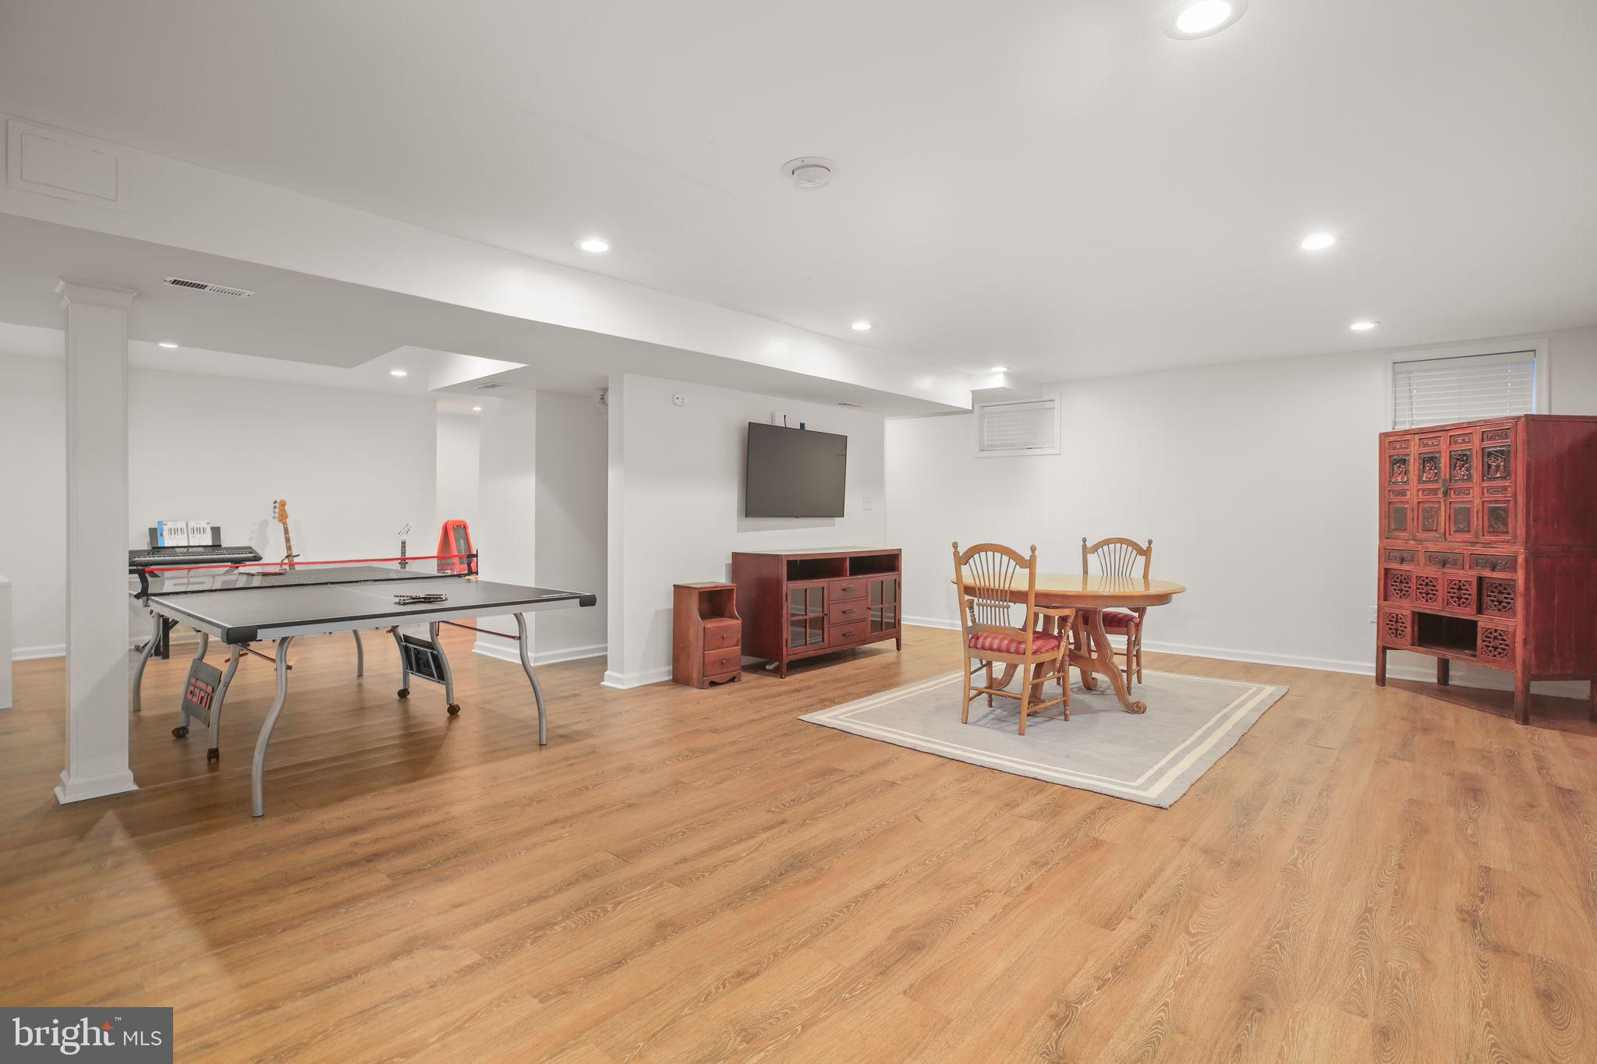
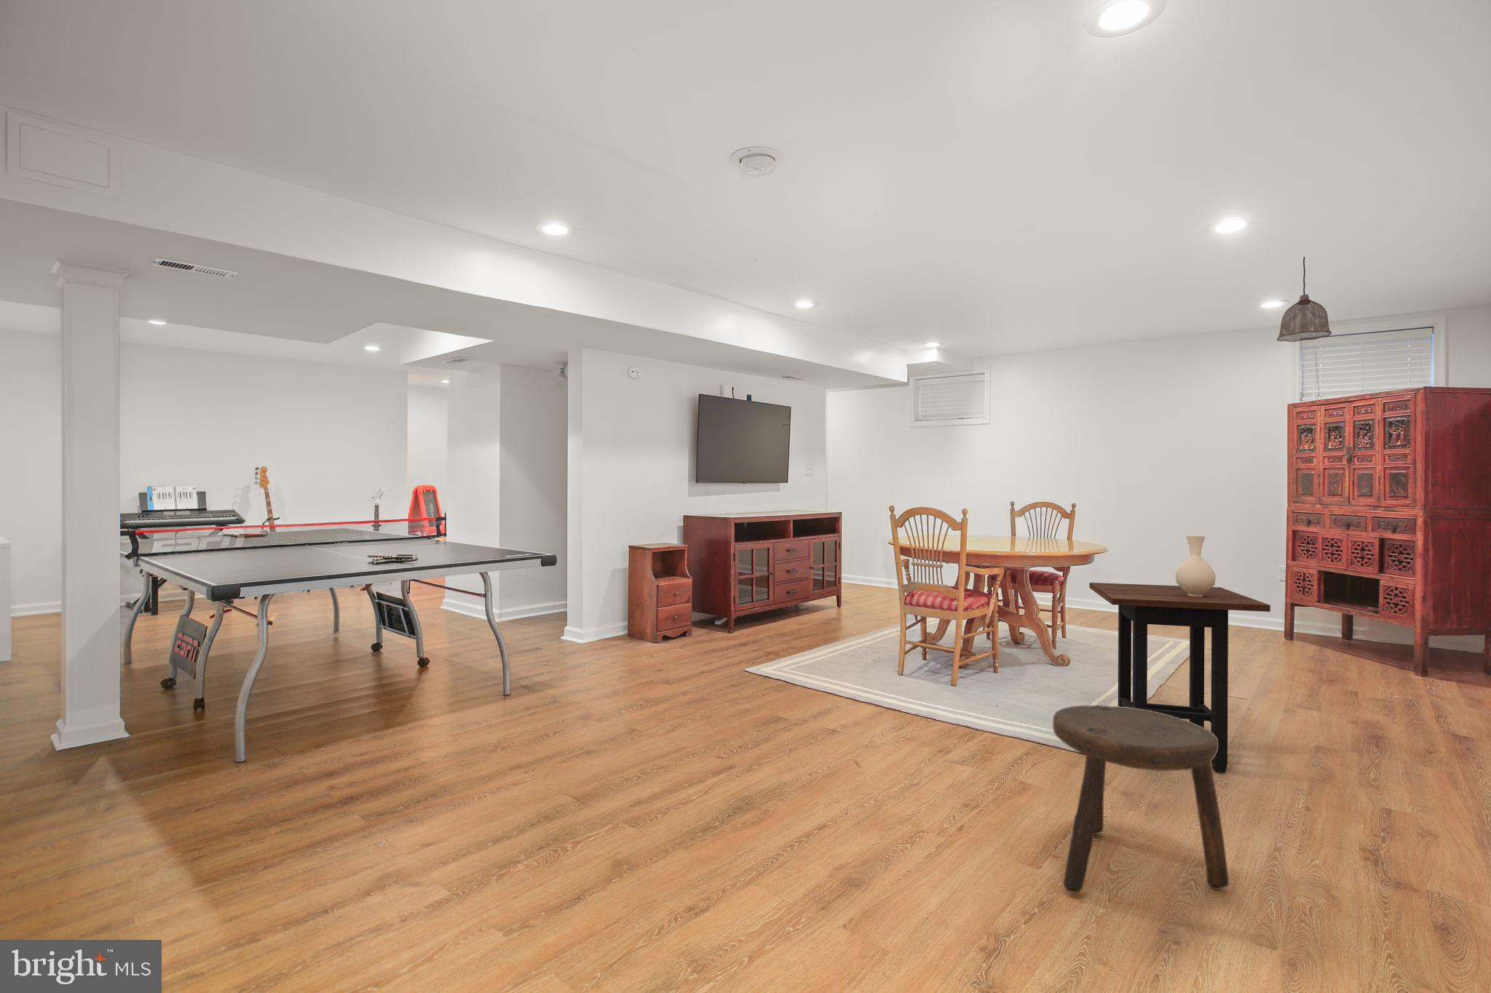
+ vase [1175,534,1216,596]
+ stool [1052,705,1229,893]
+ side table [1089,582,1272,774]
+ pendant lamp [1276,256,1332,342]
